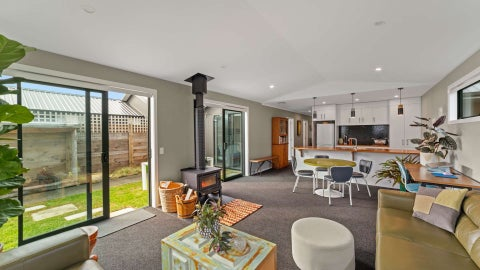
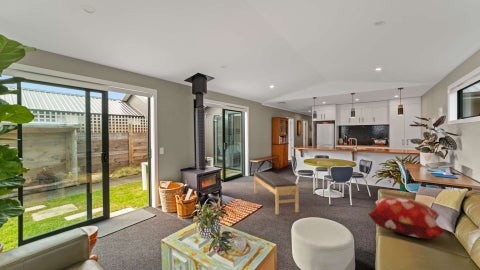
+ decorative pillow [367,196,447,240]
+ bench [253,171,300,216]
